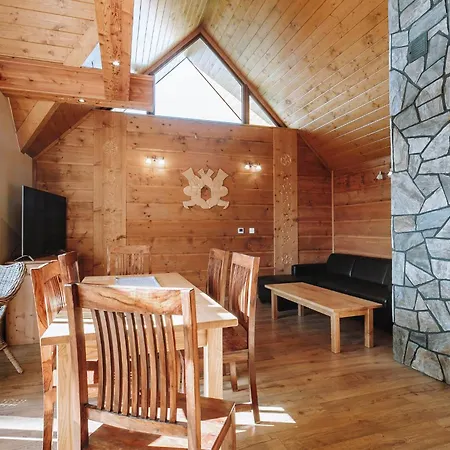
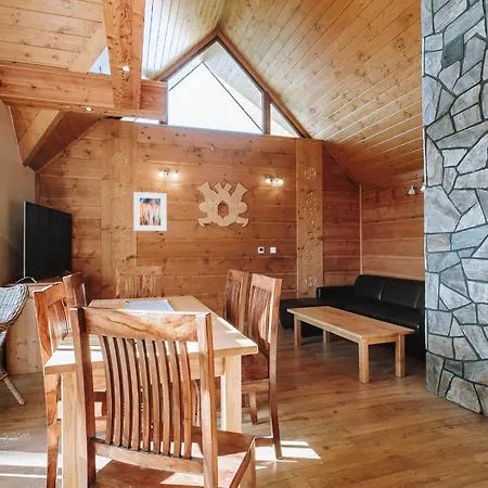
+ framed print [132,191,167,232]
